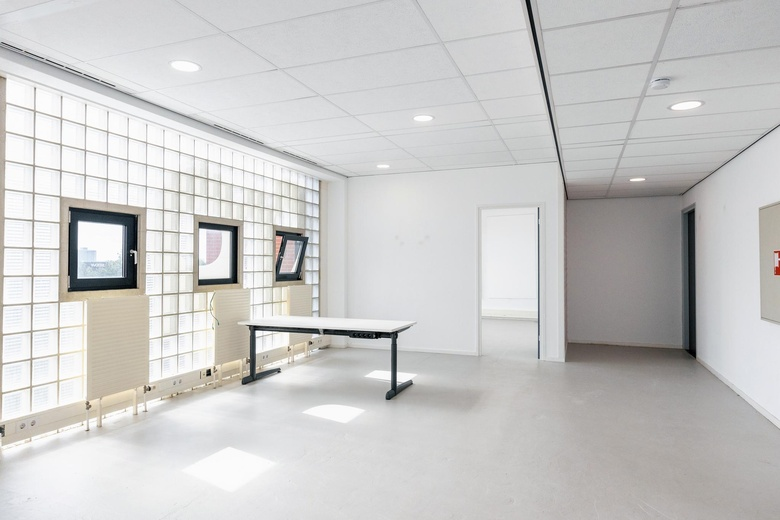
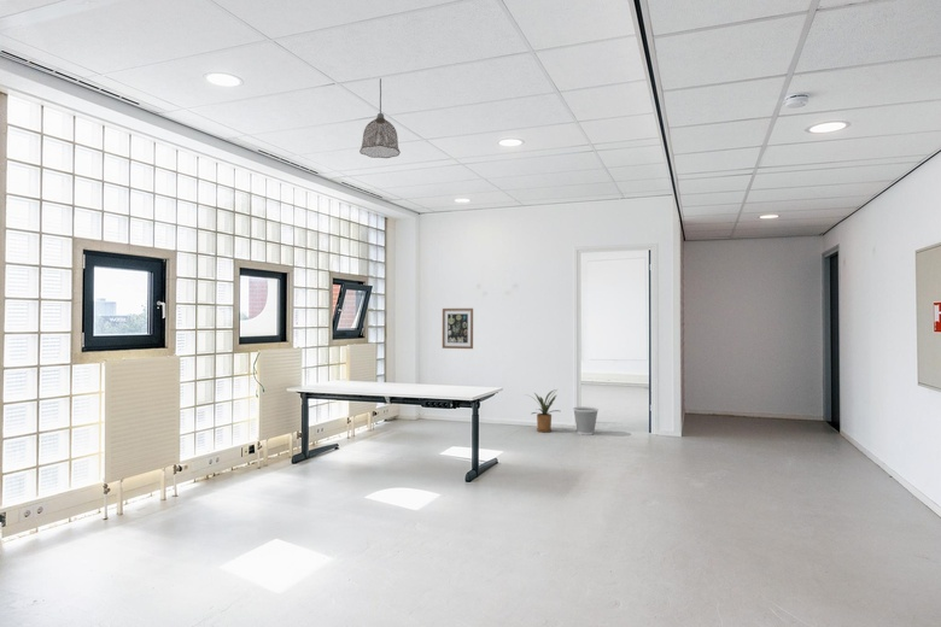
+ house plant [524,388,560,433]
+ wall art [442,307,474,350]
+ wastebasket [572,405,600,436]
+ pendant lamp [358,77,402,159]
